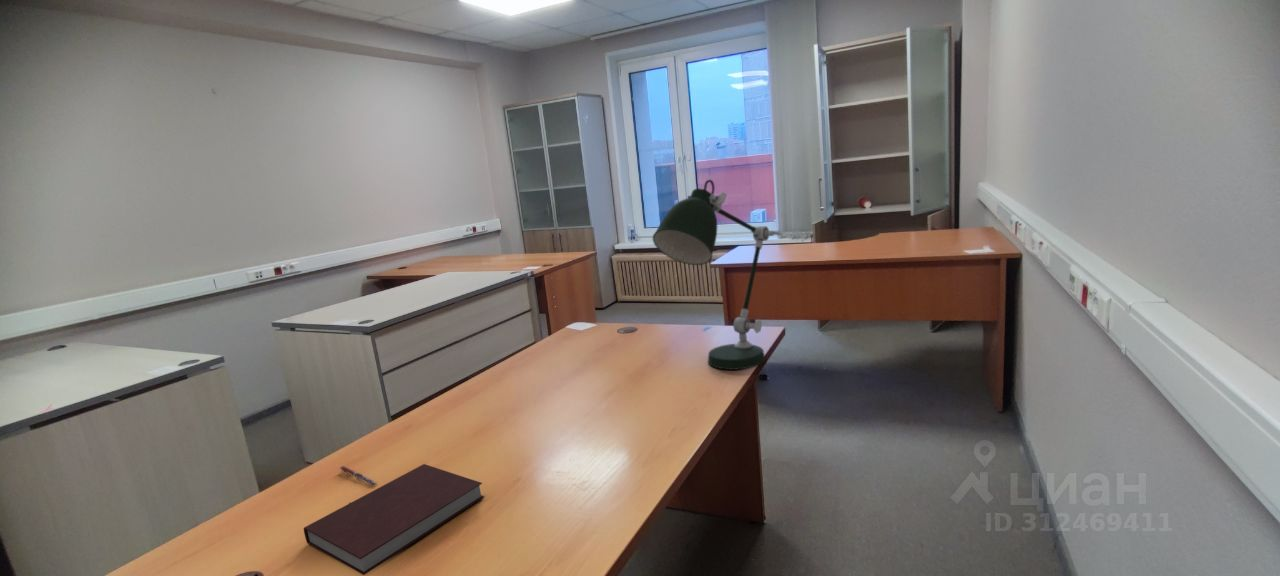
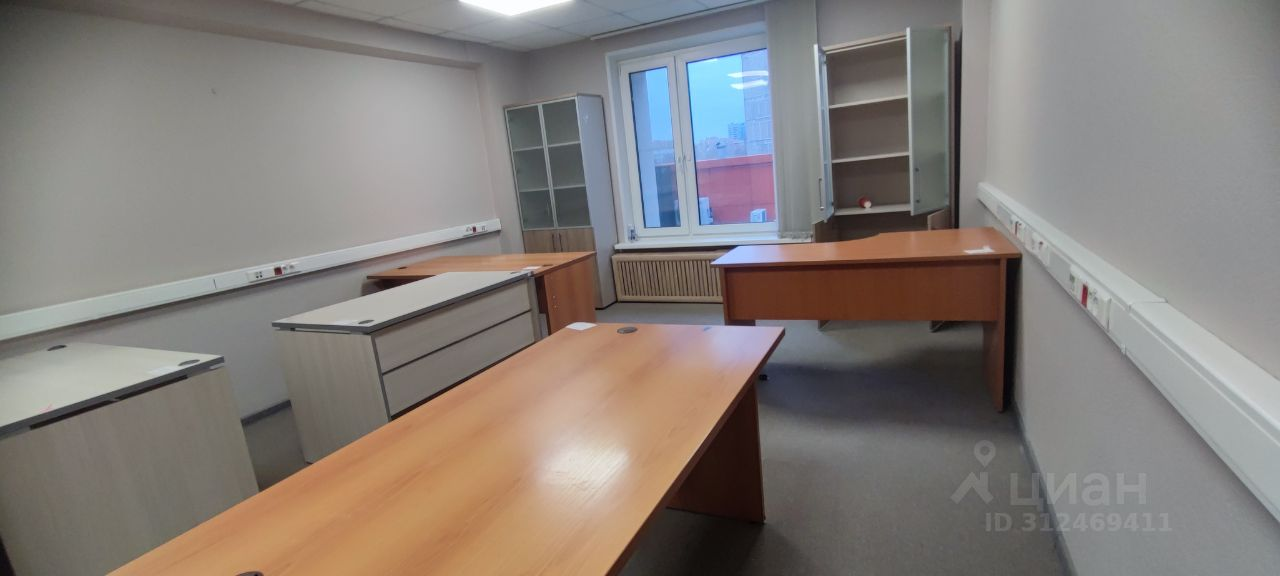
- pen [340,465,379,486]
- notebook [303,463,485,576]
- desk lamp [652,179,783,371]
